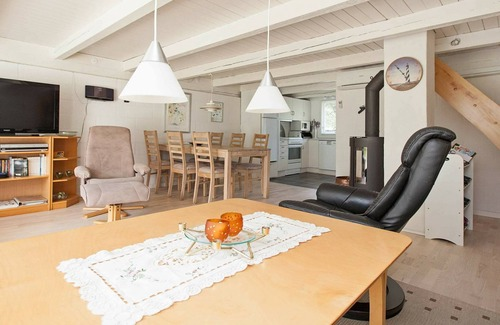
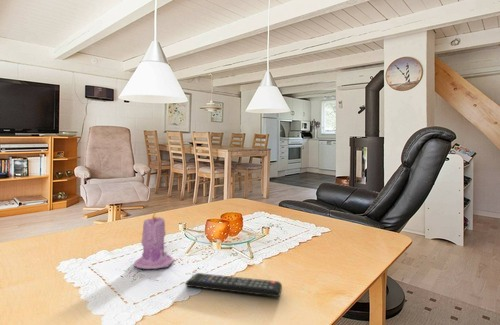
+ candle [132,213,174,270]
+ remote control [185,272,283,298]
